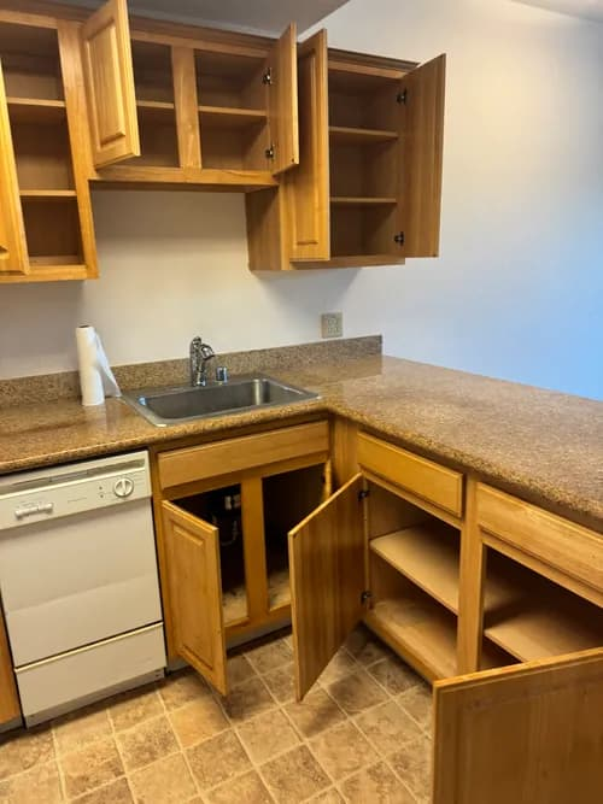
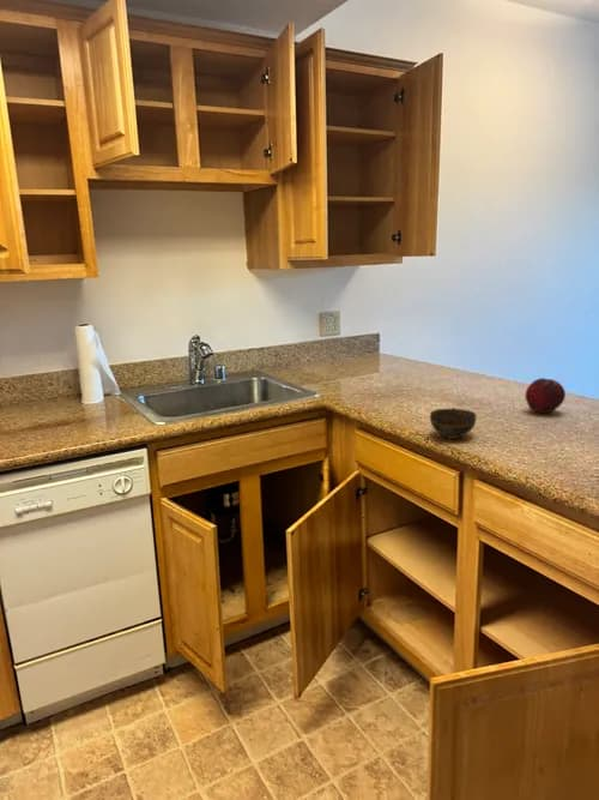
+ fruit [525,377,567,414]
+ cup [429,407,477,440]
